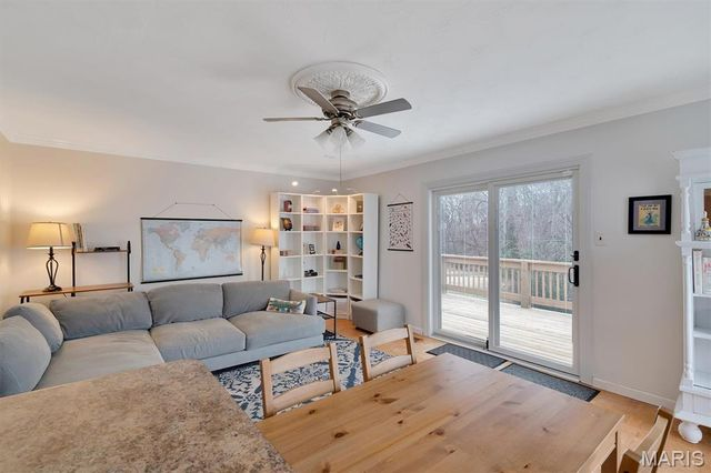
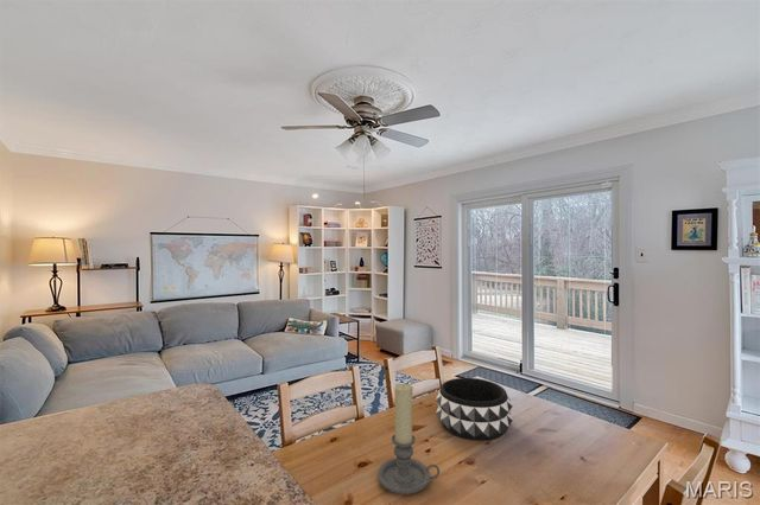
+ decorative bowl [435,377,514,442]
+ candle holder [376,383,441,496]
